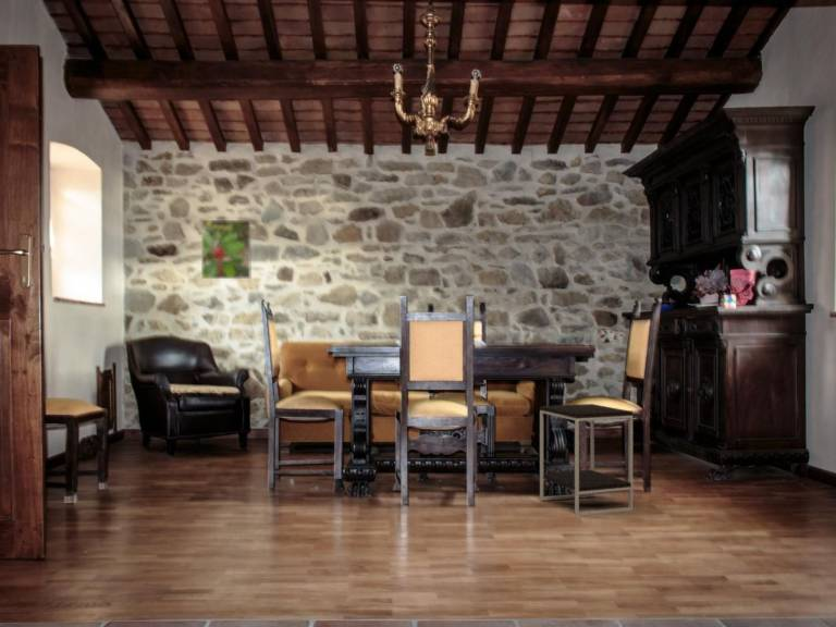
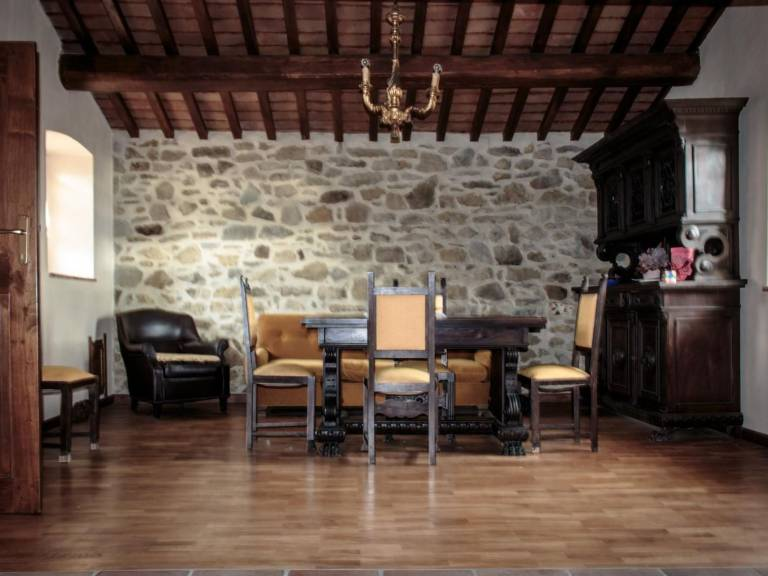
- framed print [200,219,251,280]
- side table [539,403,634,516]
